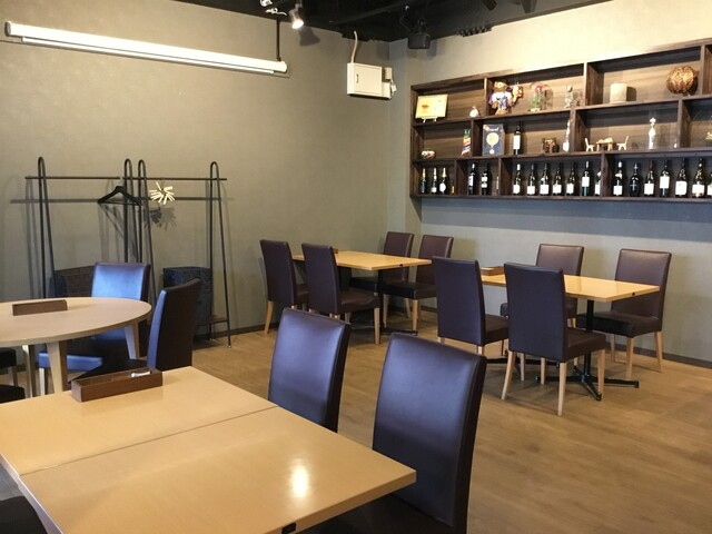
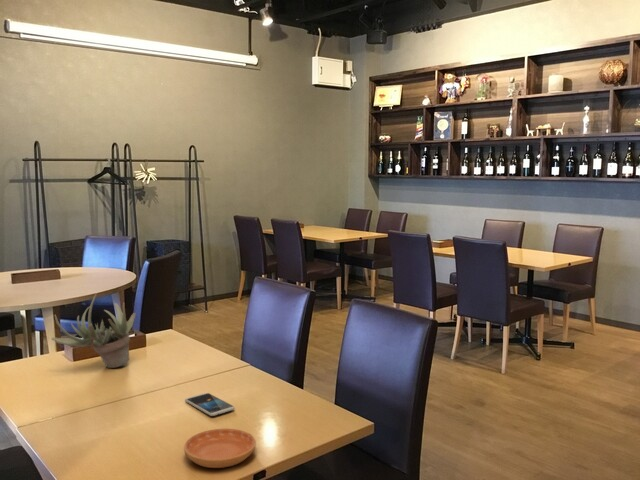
+ saucer [183,428,257,469]
+ succulent plant [51,292,137,369]
+ smartphone [184,392,236,417]
